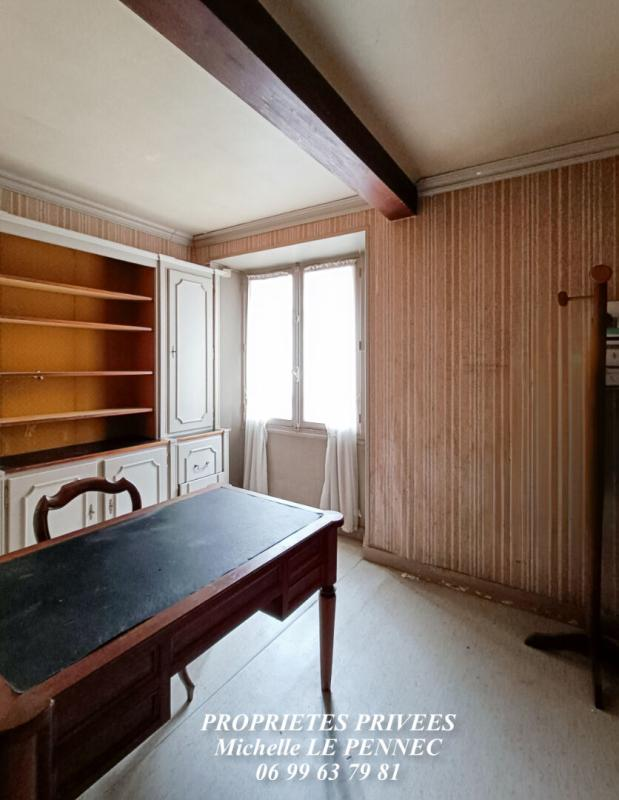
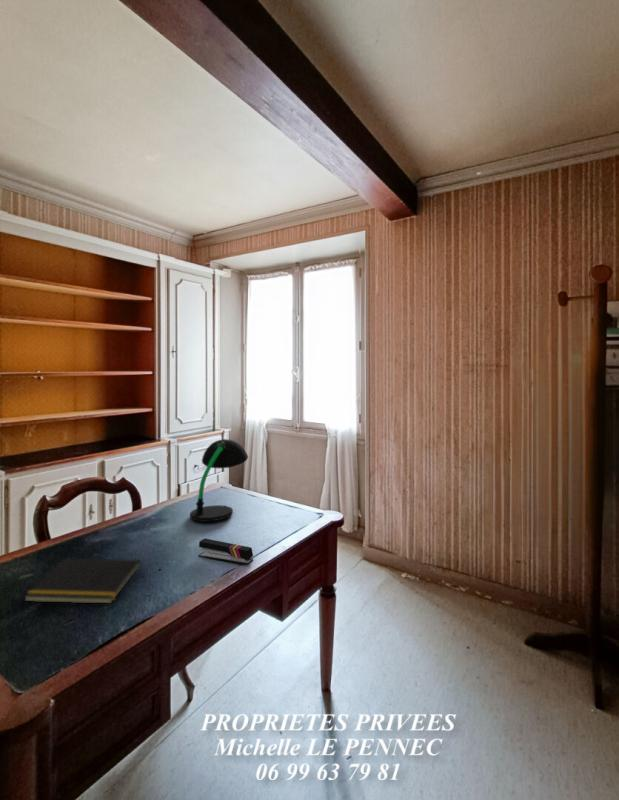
+ stapler [197,538,254,566]
+ notepad [23,557,142,605]
+ desk lamp [189,438,249,523]
